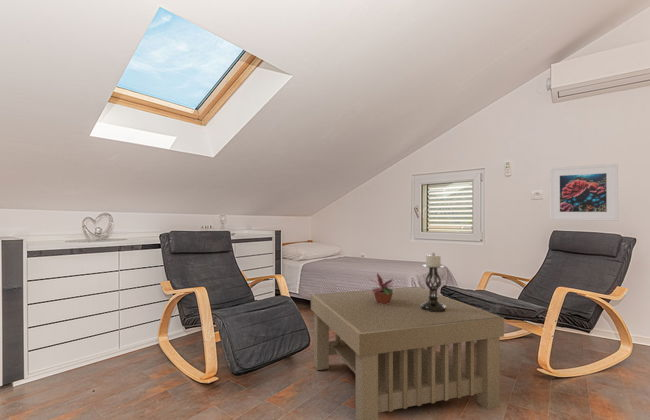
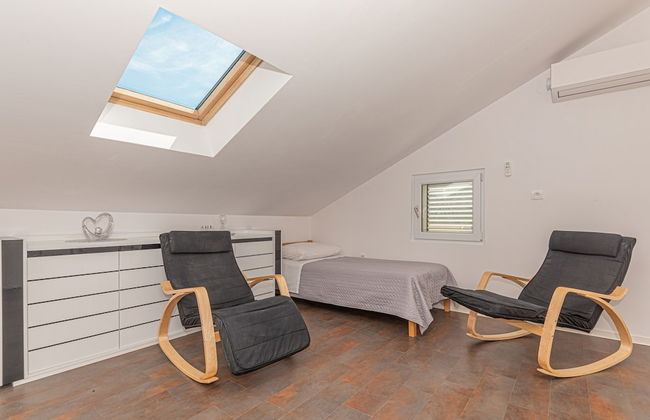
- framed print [549,163,619,222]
- coffee table [310,286,505,420]
- potted plant [365,272,396,305]
- candle holder [421,252,446,312]
